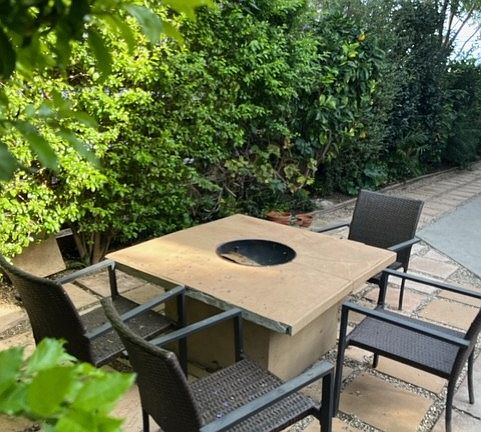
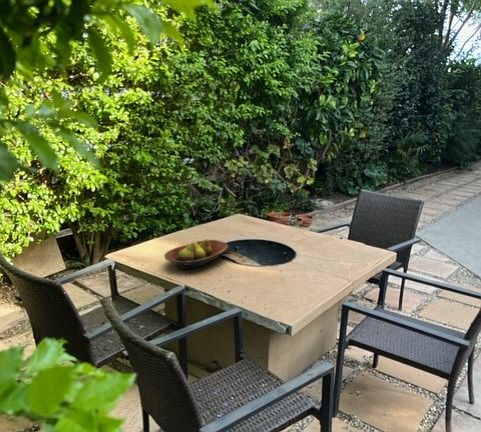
+ fruit bowl [163,238,229,270]
